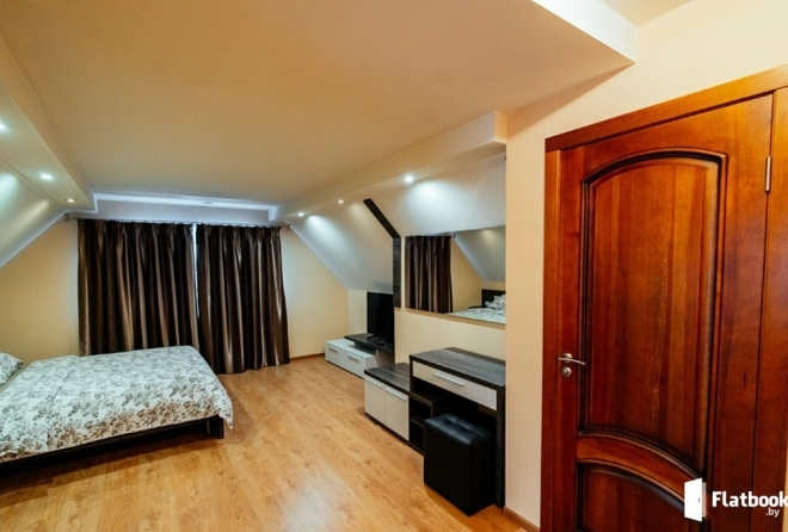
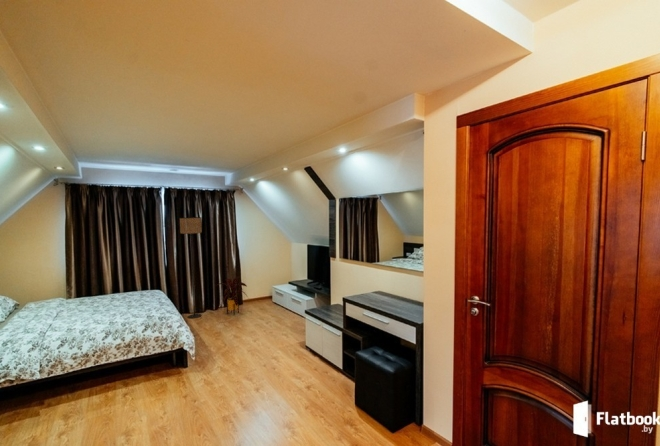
+ floor lamp [179,216,203,320]
+ house plant [215,275,249,316]
